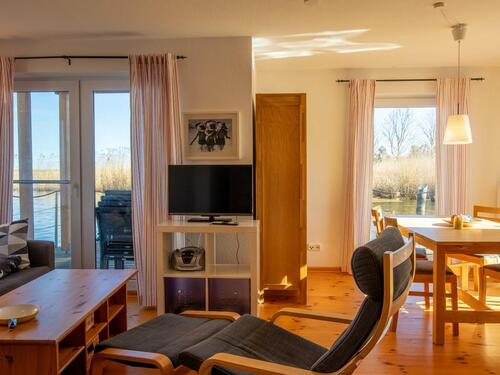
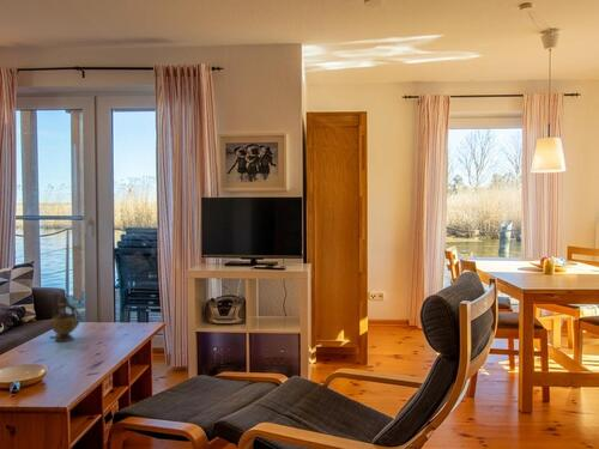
+ teapot [48,295,81,342]
